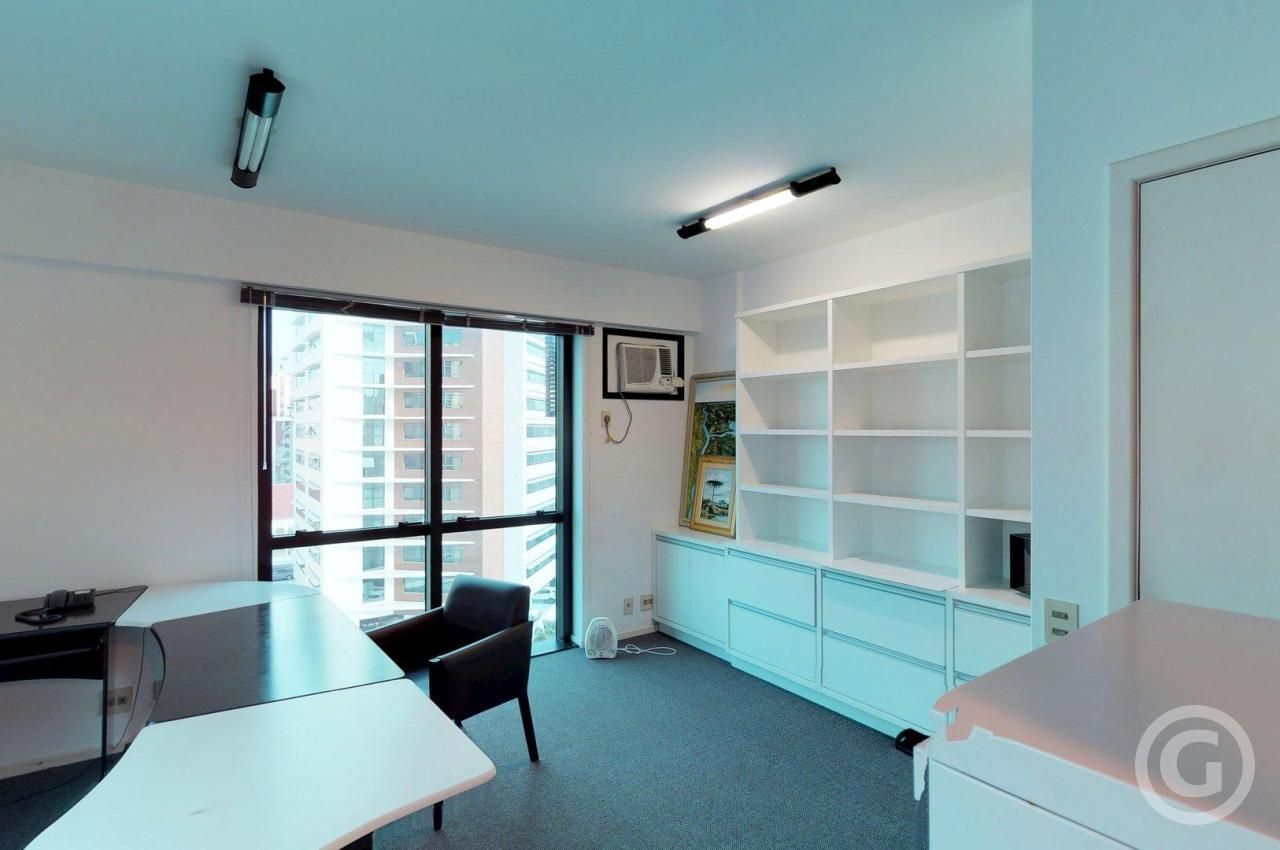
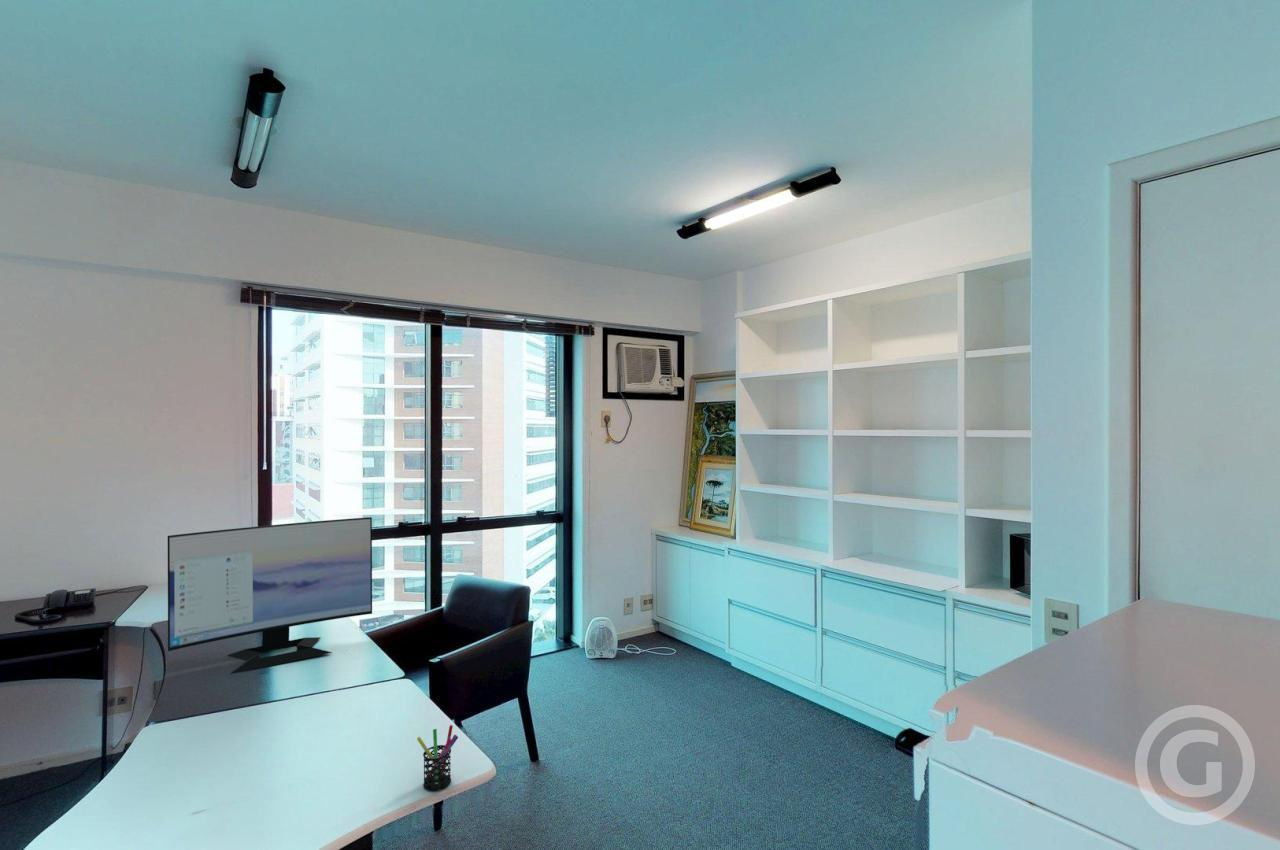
+ pen holder [416,724,459,792]
+ computer monitor [167,516,373,675]
